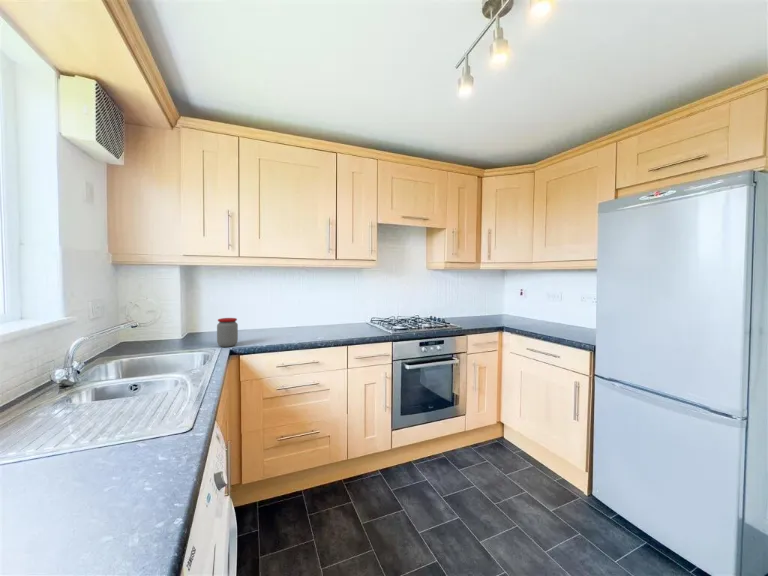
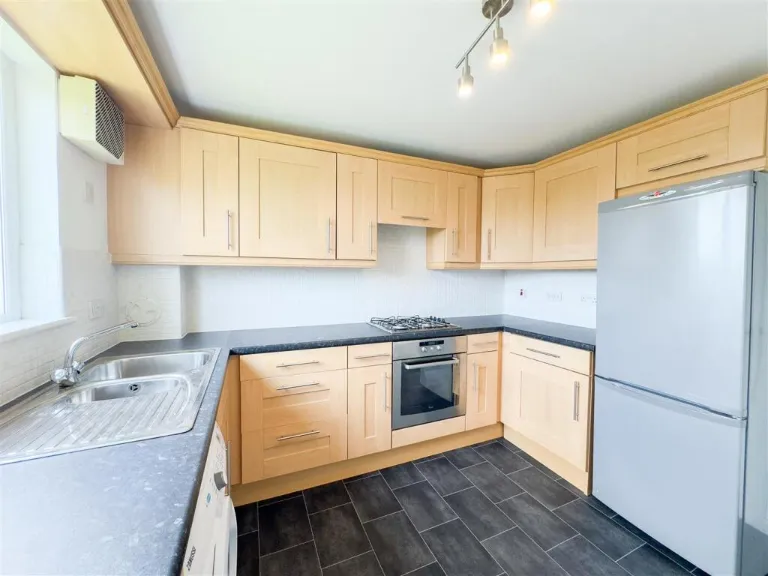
- jar [216,317,239,348]
